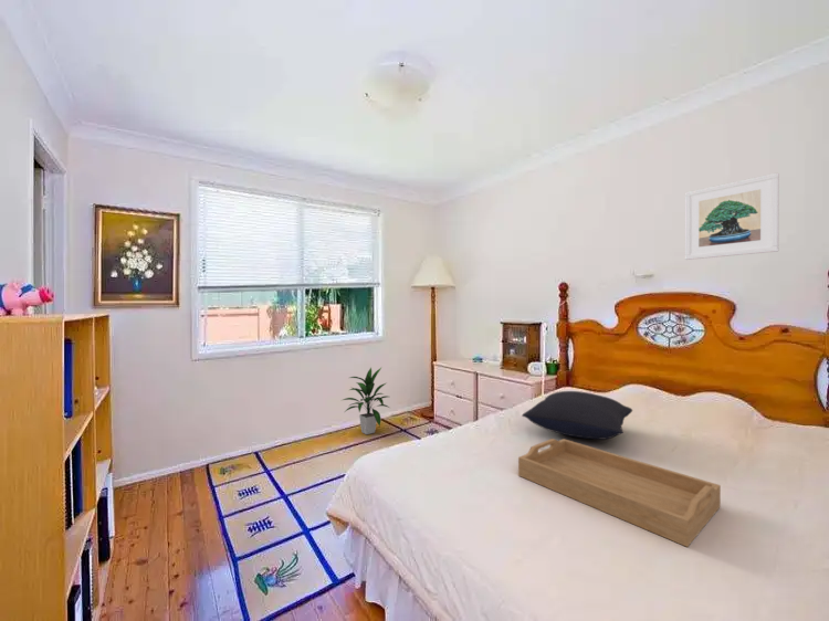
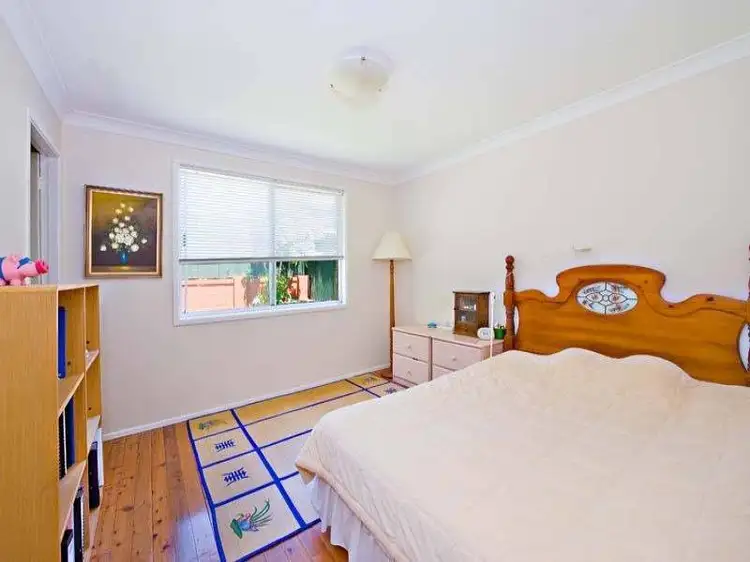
- indoor plant [342,367,390,435]
- pillow [521,390,633,441]
- serving tray [517,438,722,548]
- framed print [684,171,780,261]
